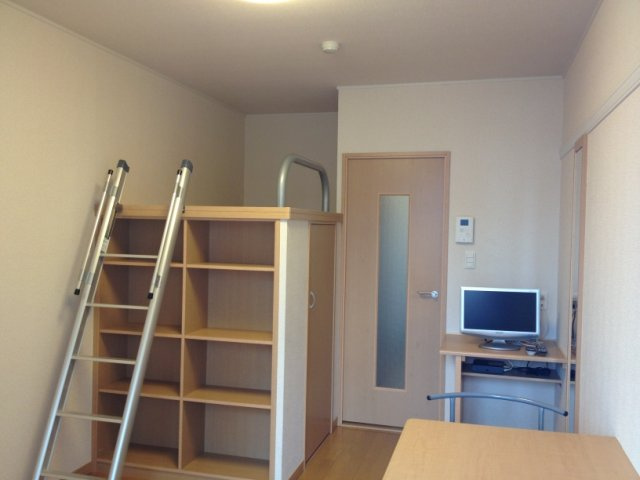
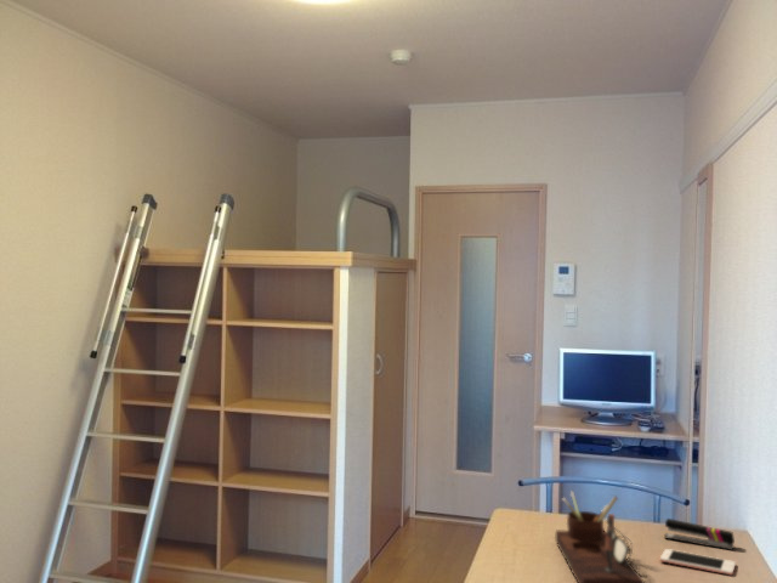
+ stapler [663,517,736,551]
+ desk organizer [555,489,646,583]
+ cell phone [659,548,737,576]
